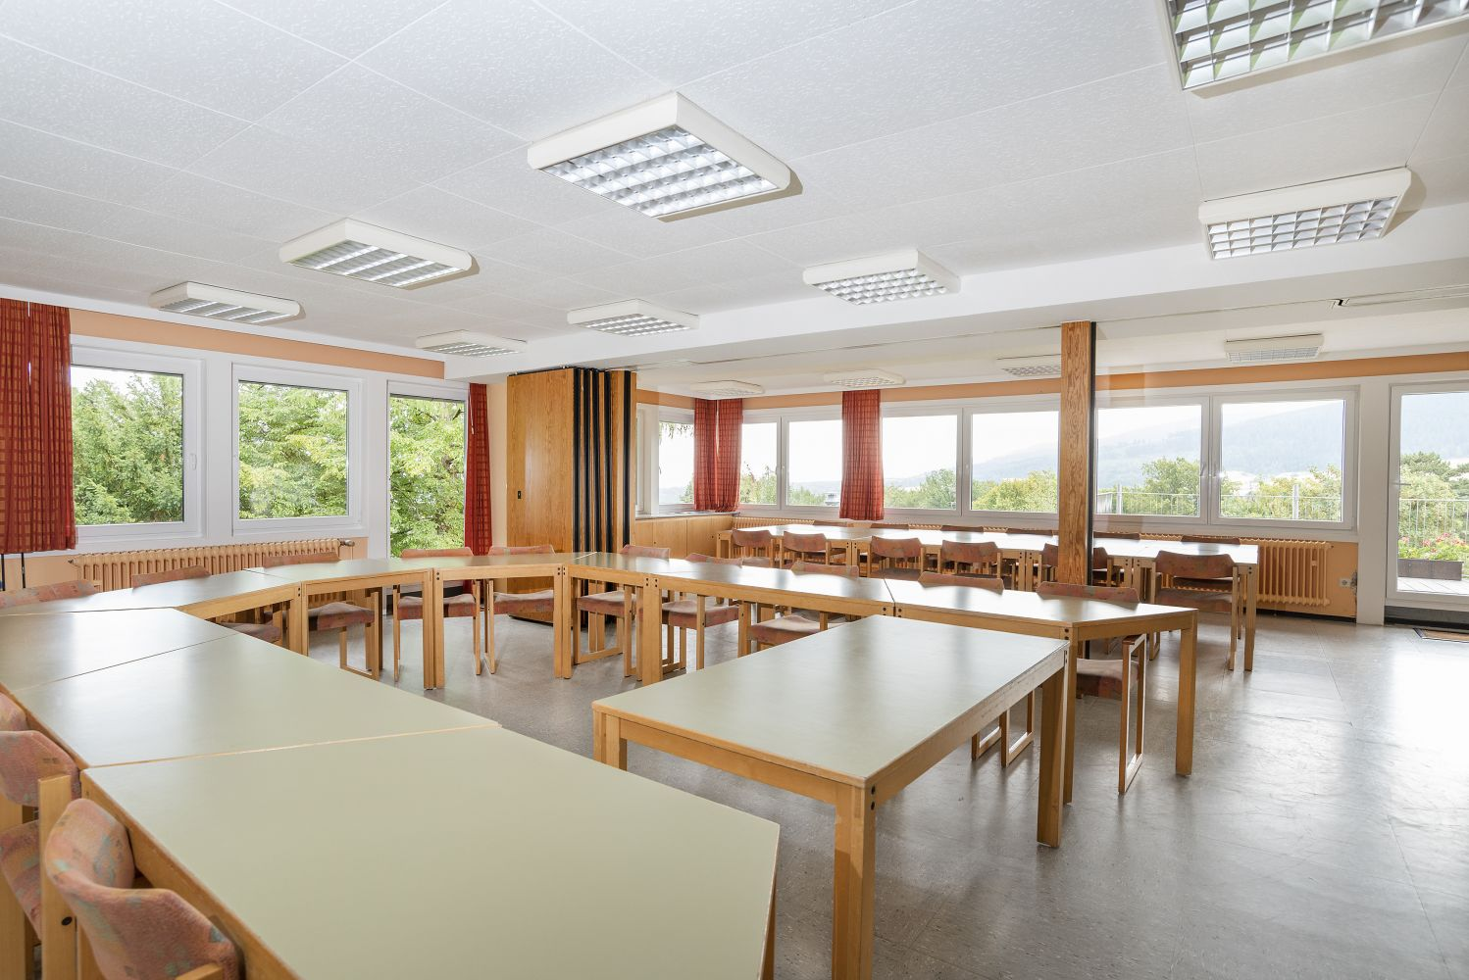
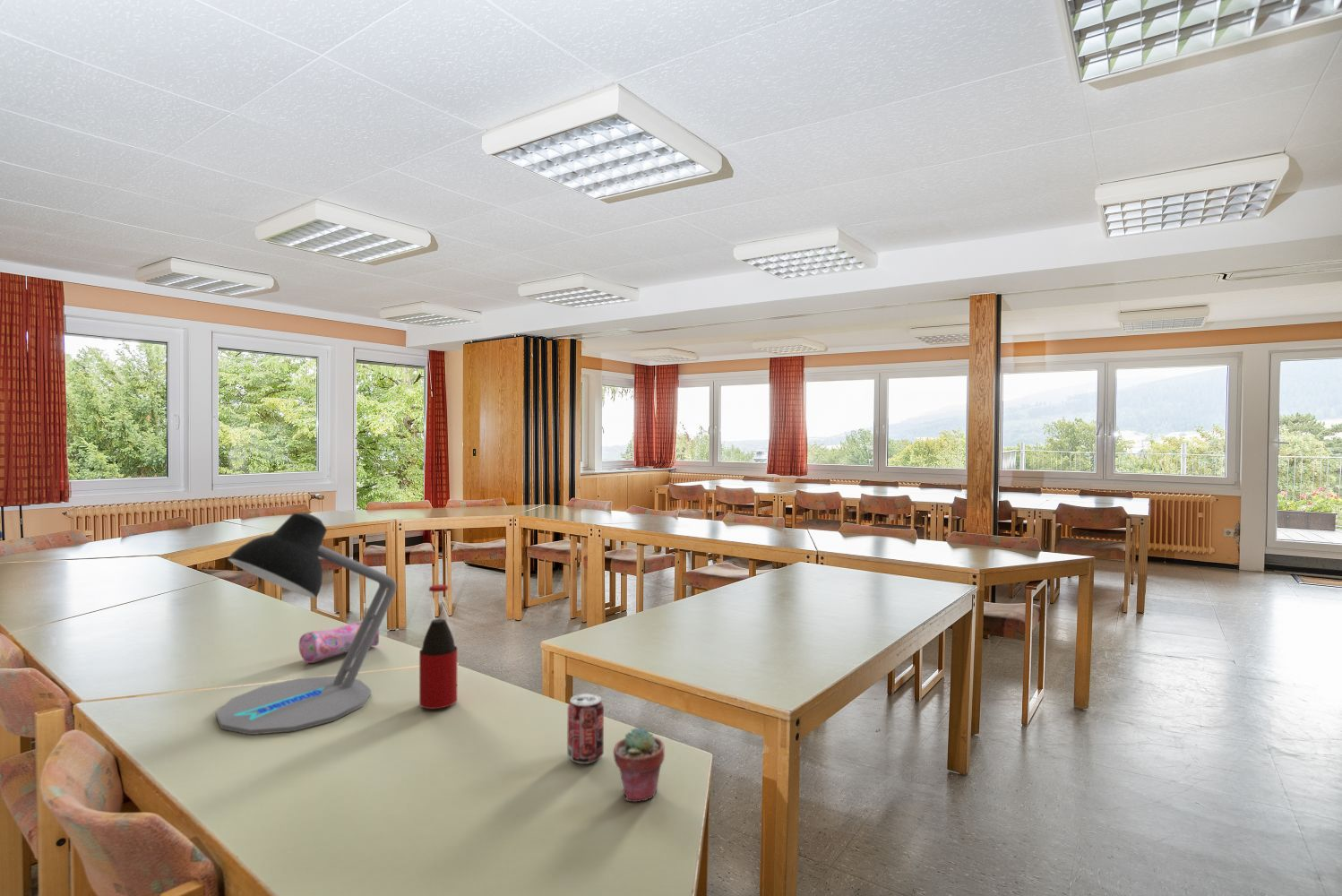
+ pencil case [298,619,380,664]
+ bottle [418,583,458,710]
+ potted succulent [613,726,666,803]
+ beverage can [566,693,605,765]
+ desk lamp [215,512,398,736]
